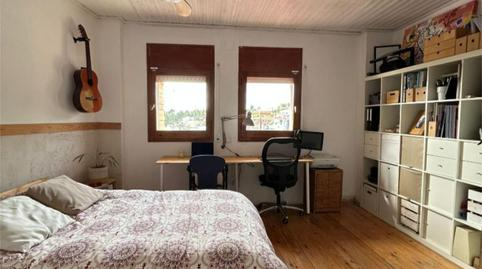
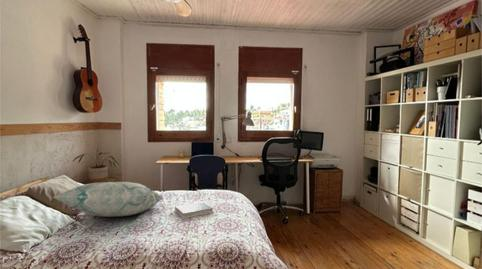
+ decorative pillow [53,181,164,218]
+ hardback book [174,200,215,219]
